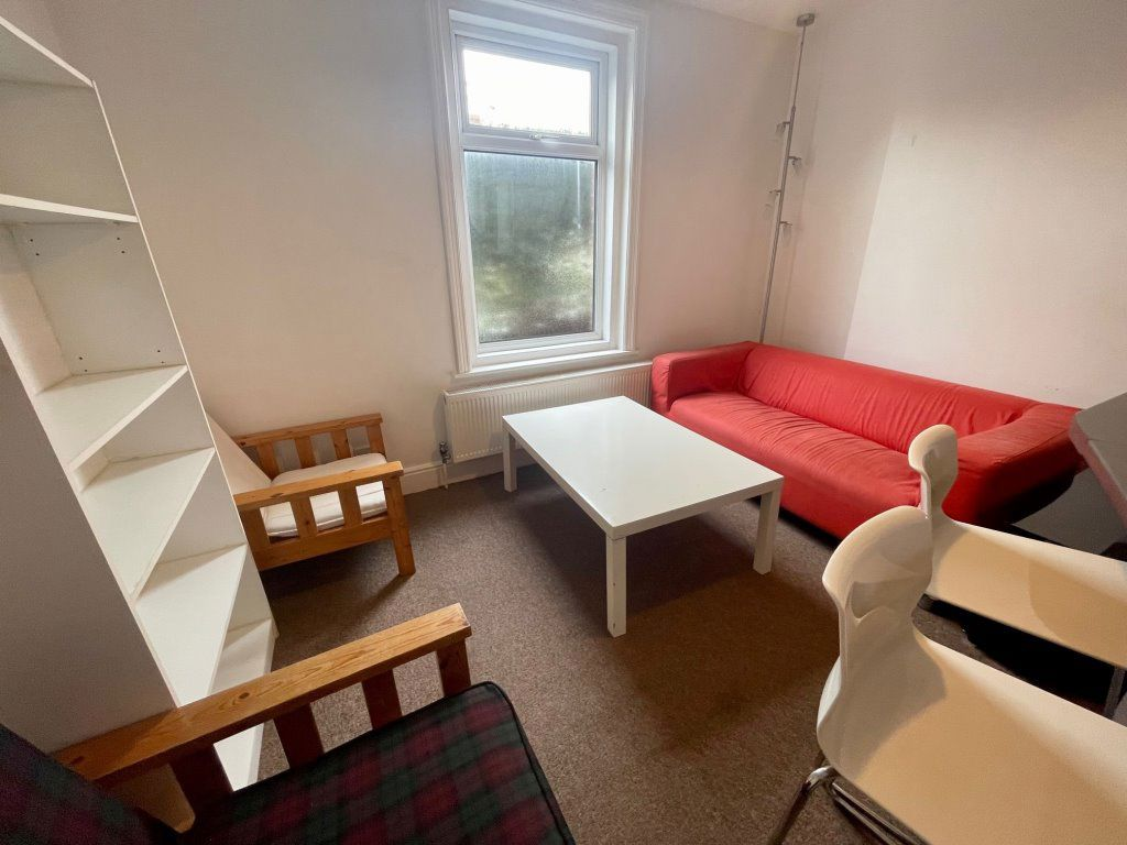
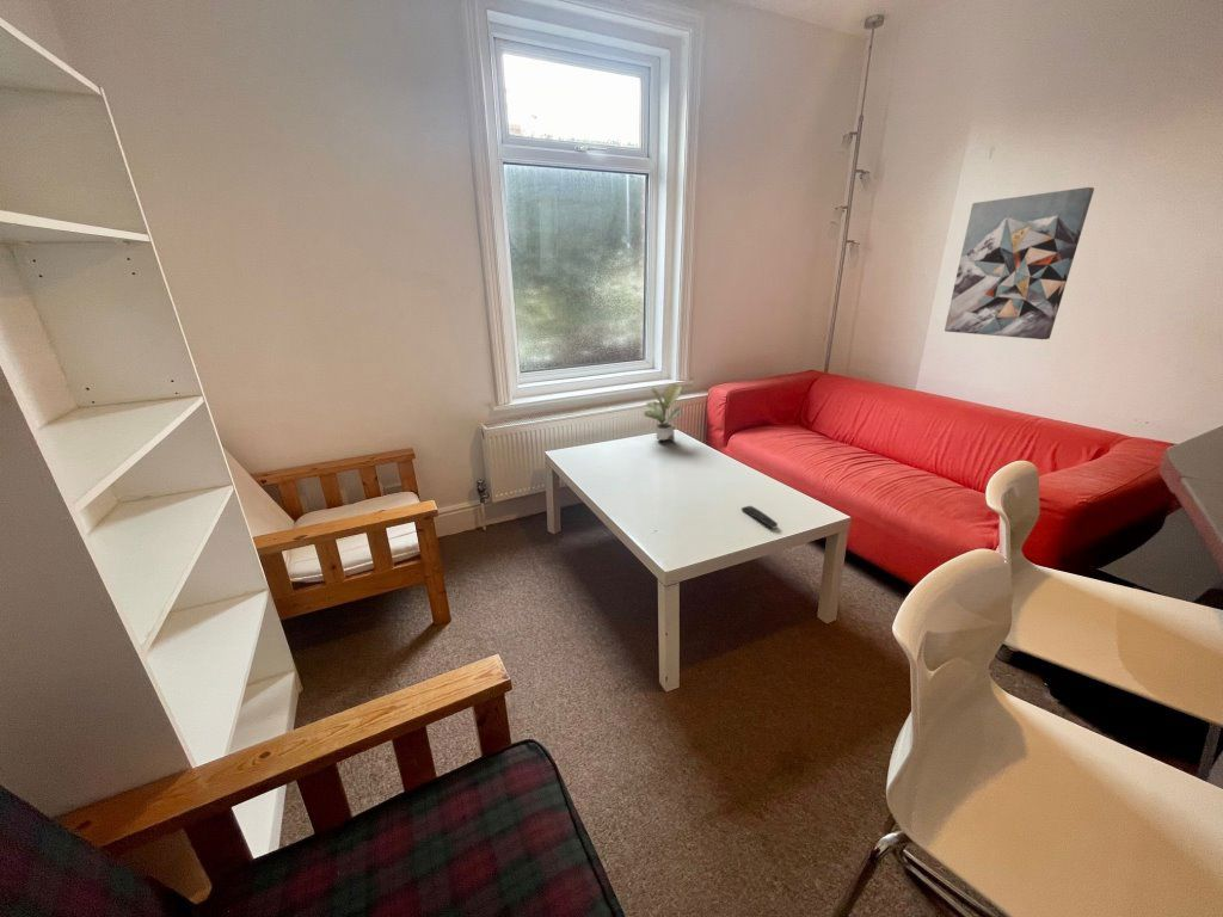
+ potted plant [643,382,683,443]
+ remote control [740,505,779,530]
+ wall art [944,186,1095,340]
